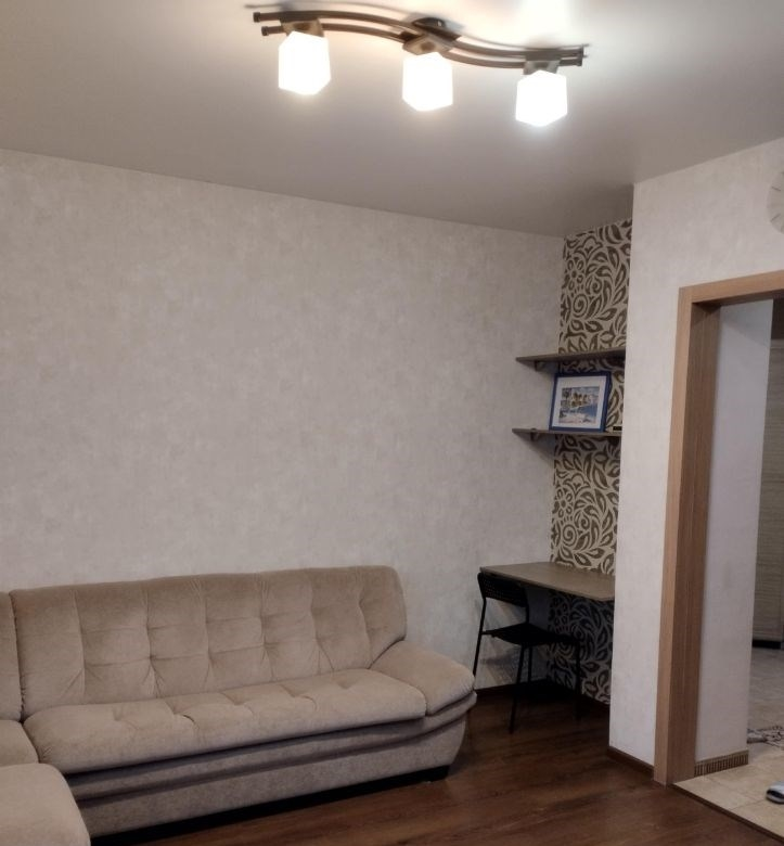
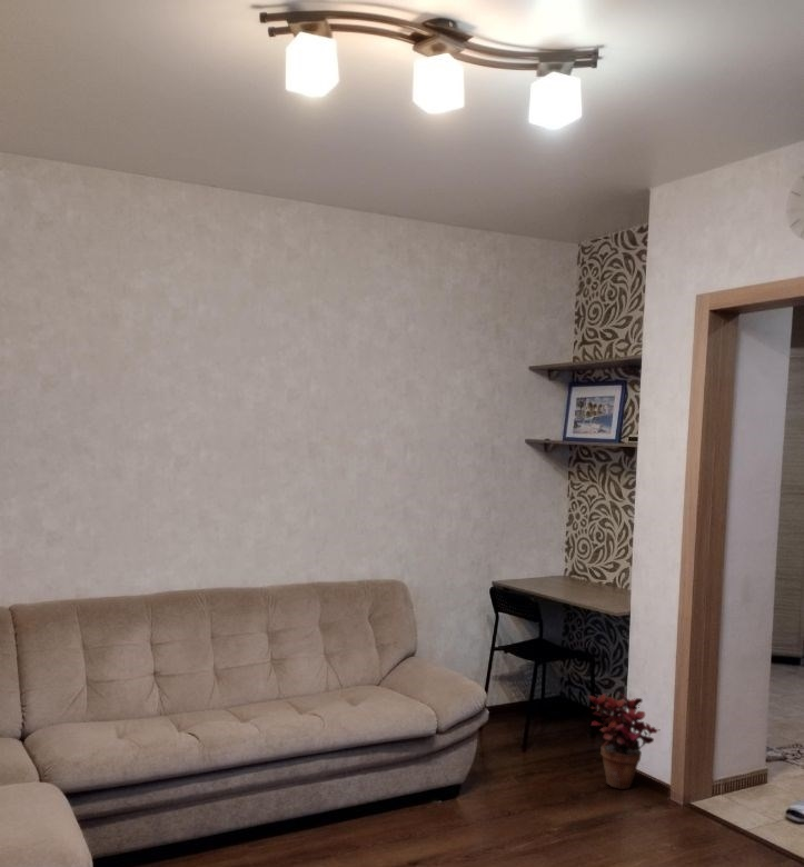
+ potted plant [587,692,659,790]
